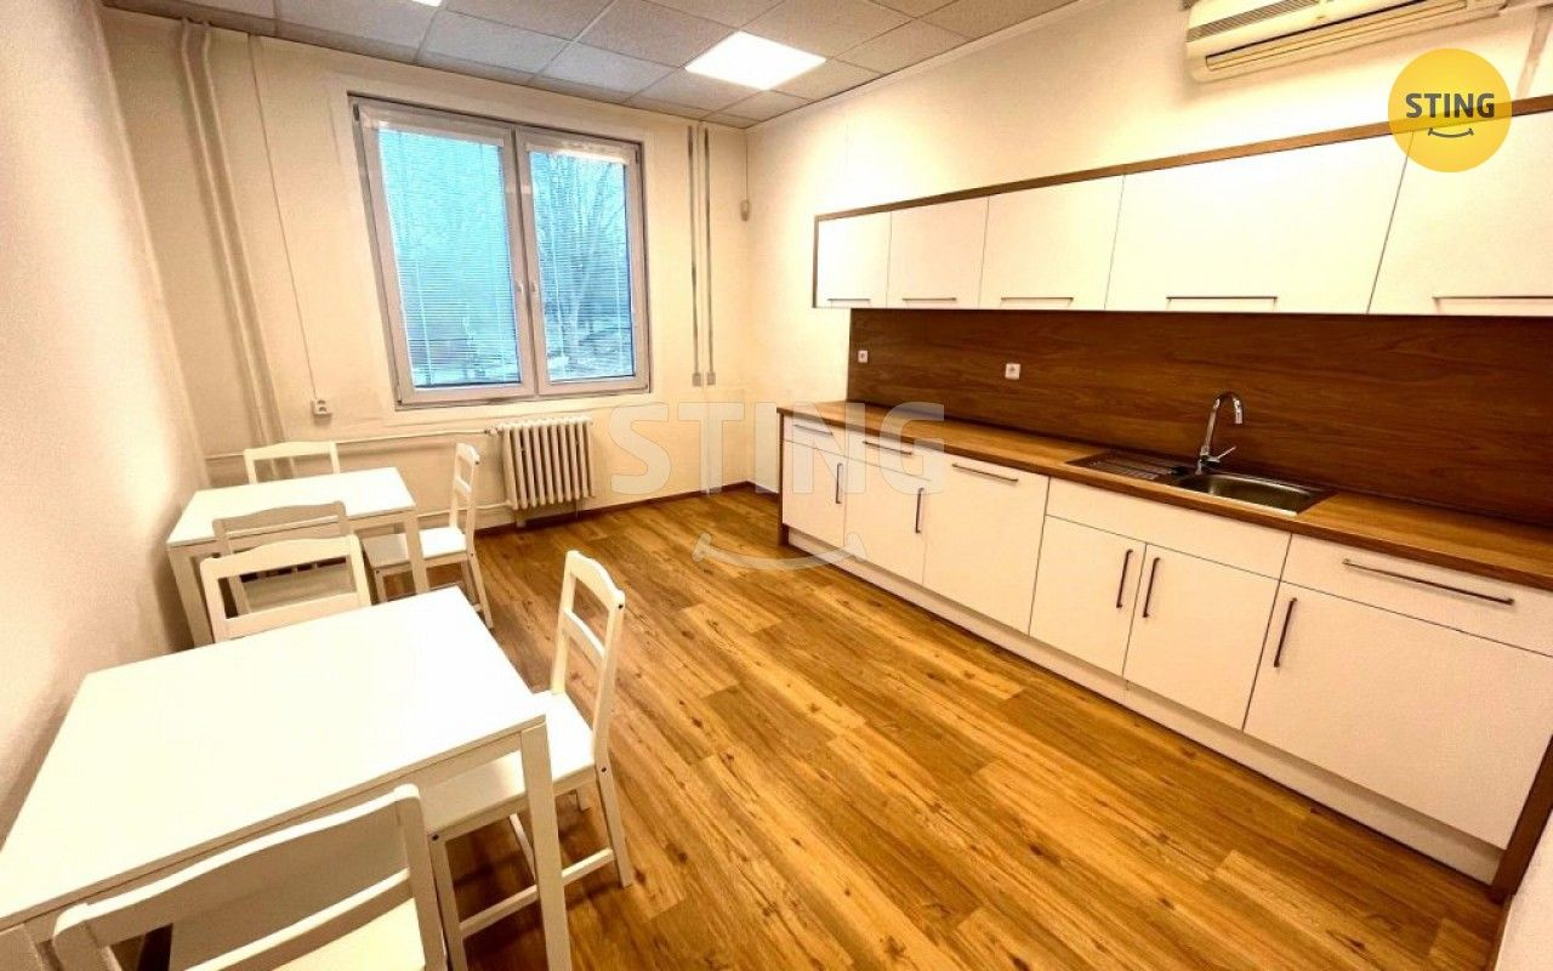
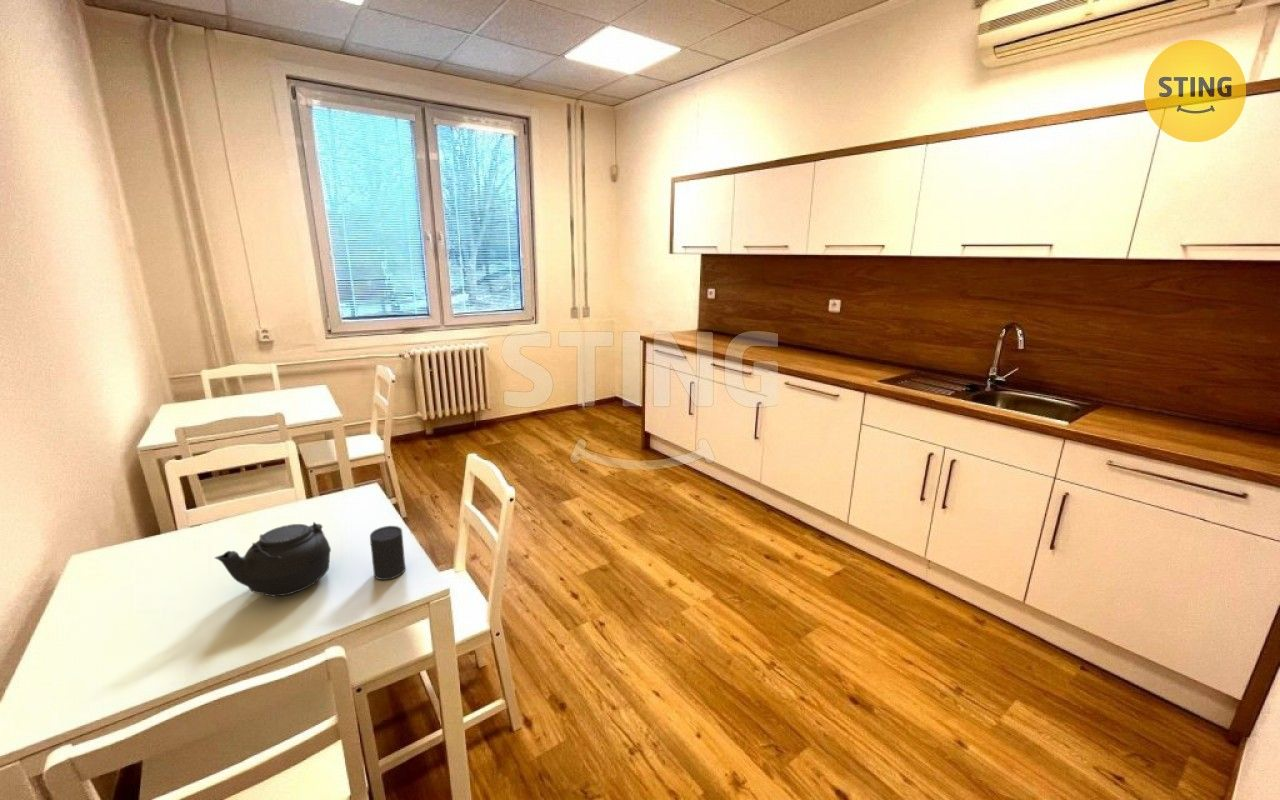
+ teapot [214,521,332,597]
+ cup [369,525,406,581]
